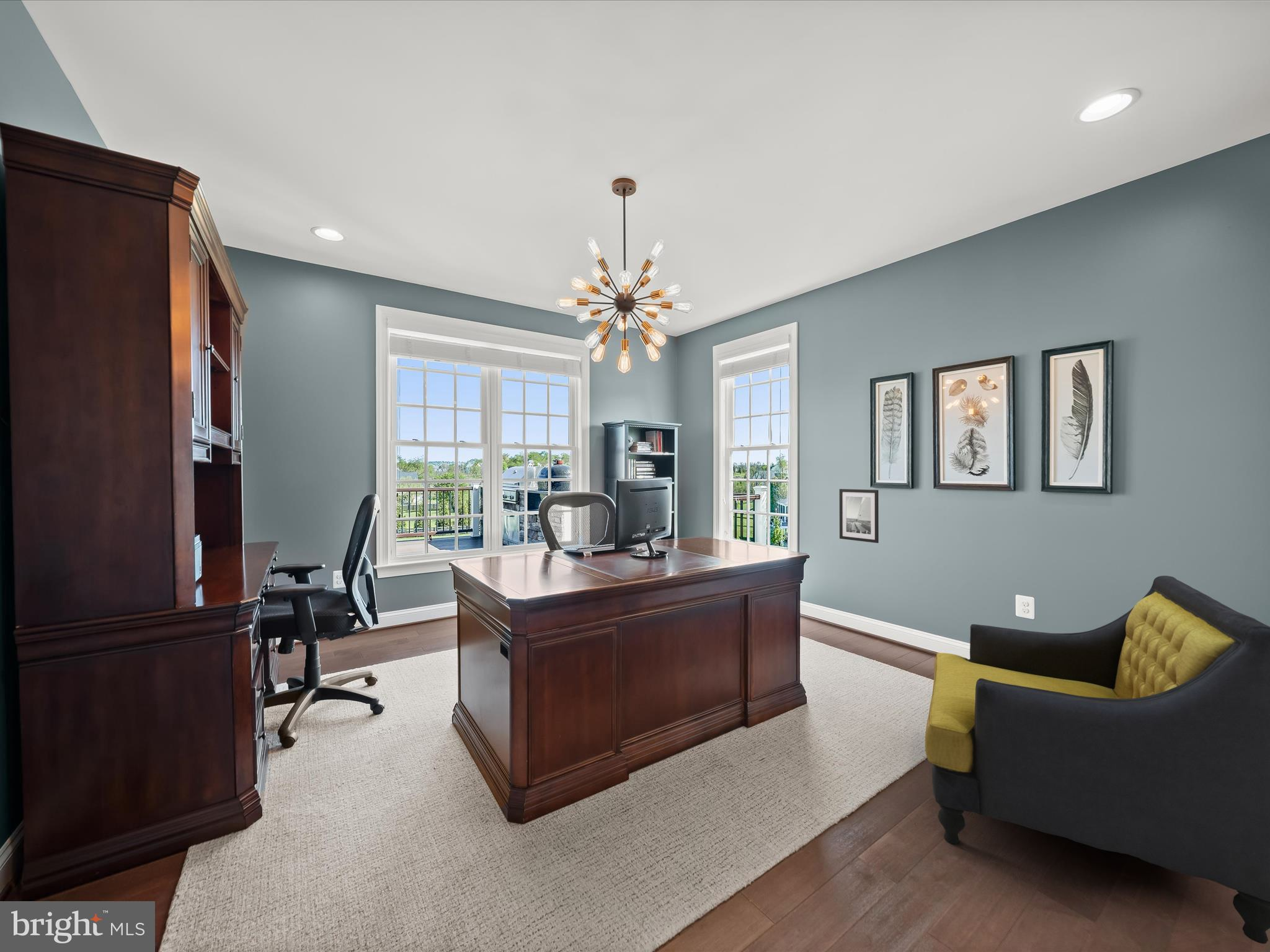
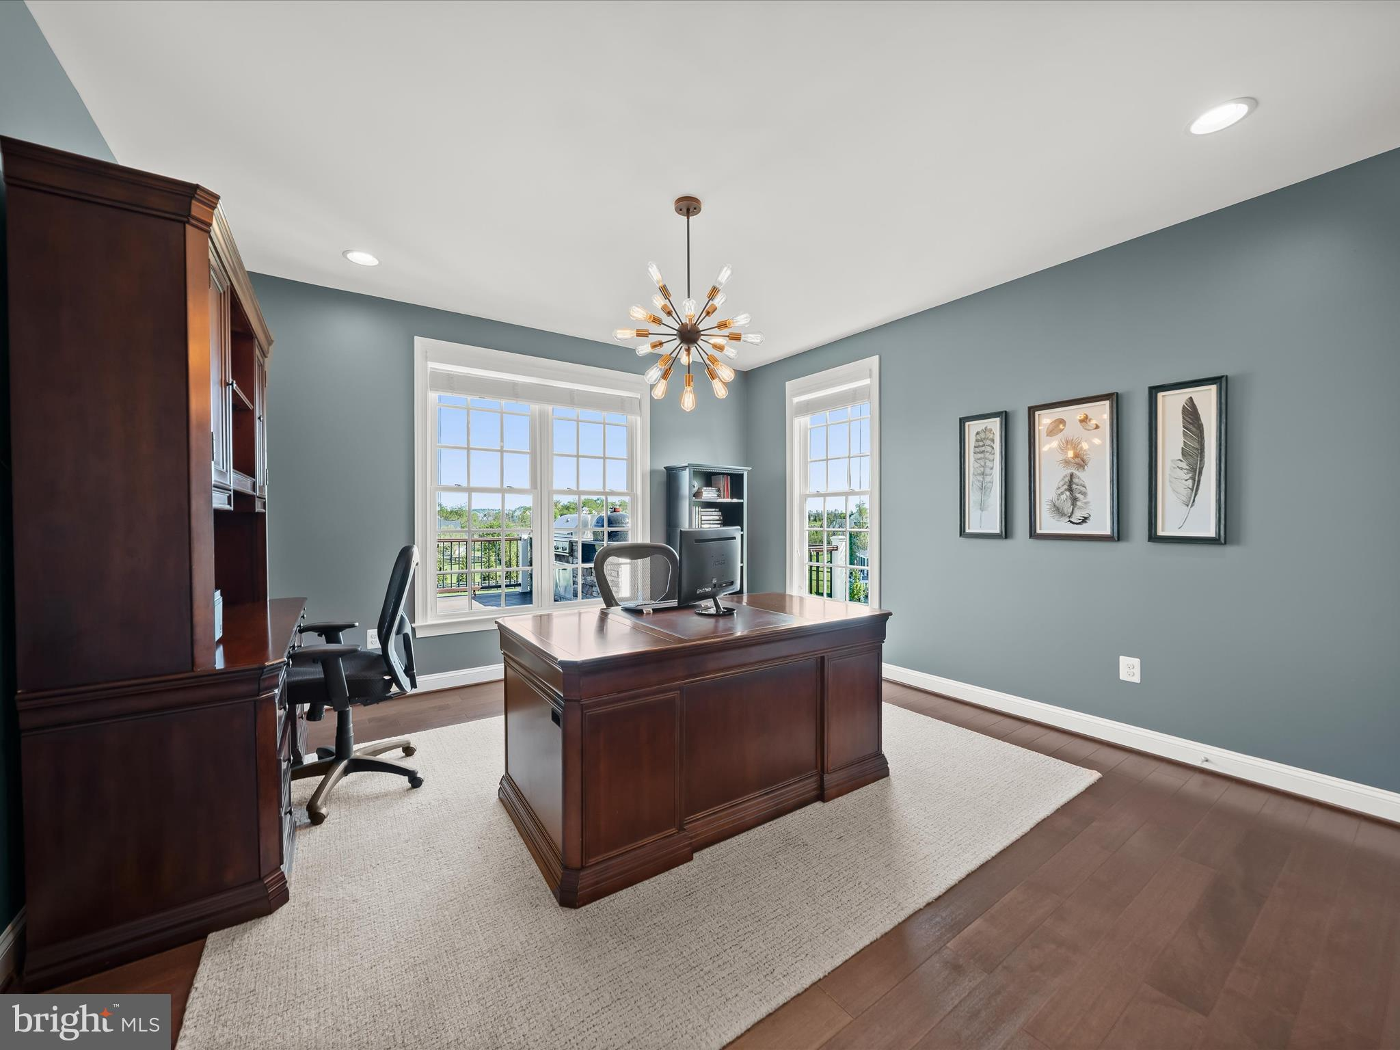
- armchair [925,575,1270,945]
- wall art [839,488,879,544]
